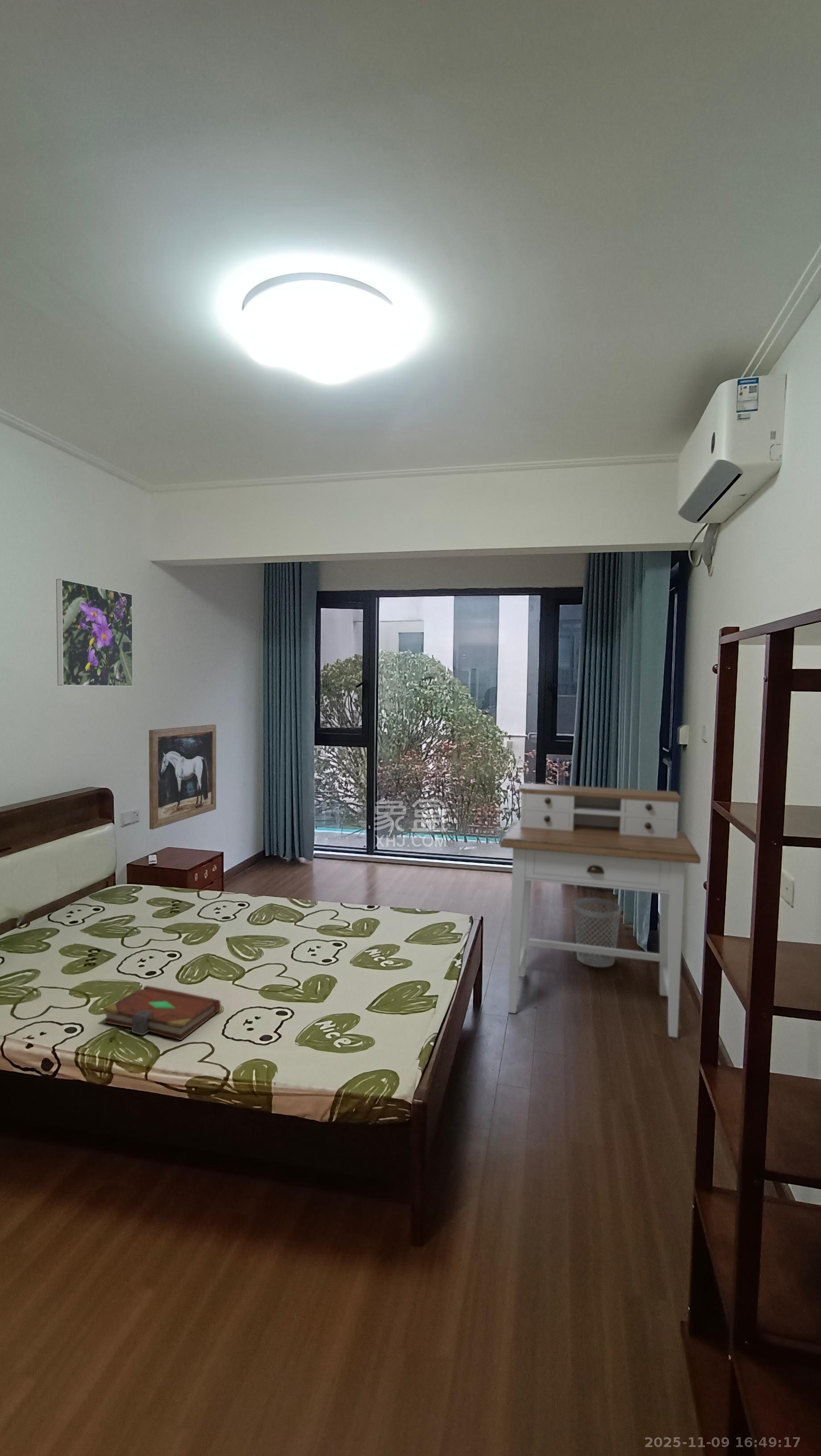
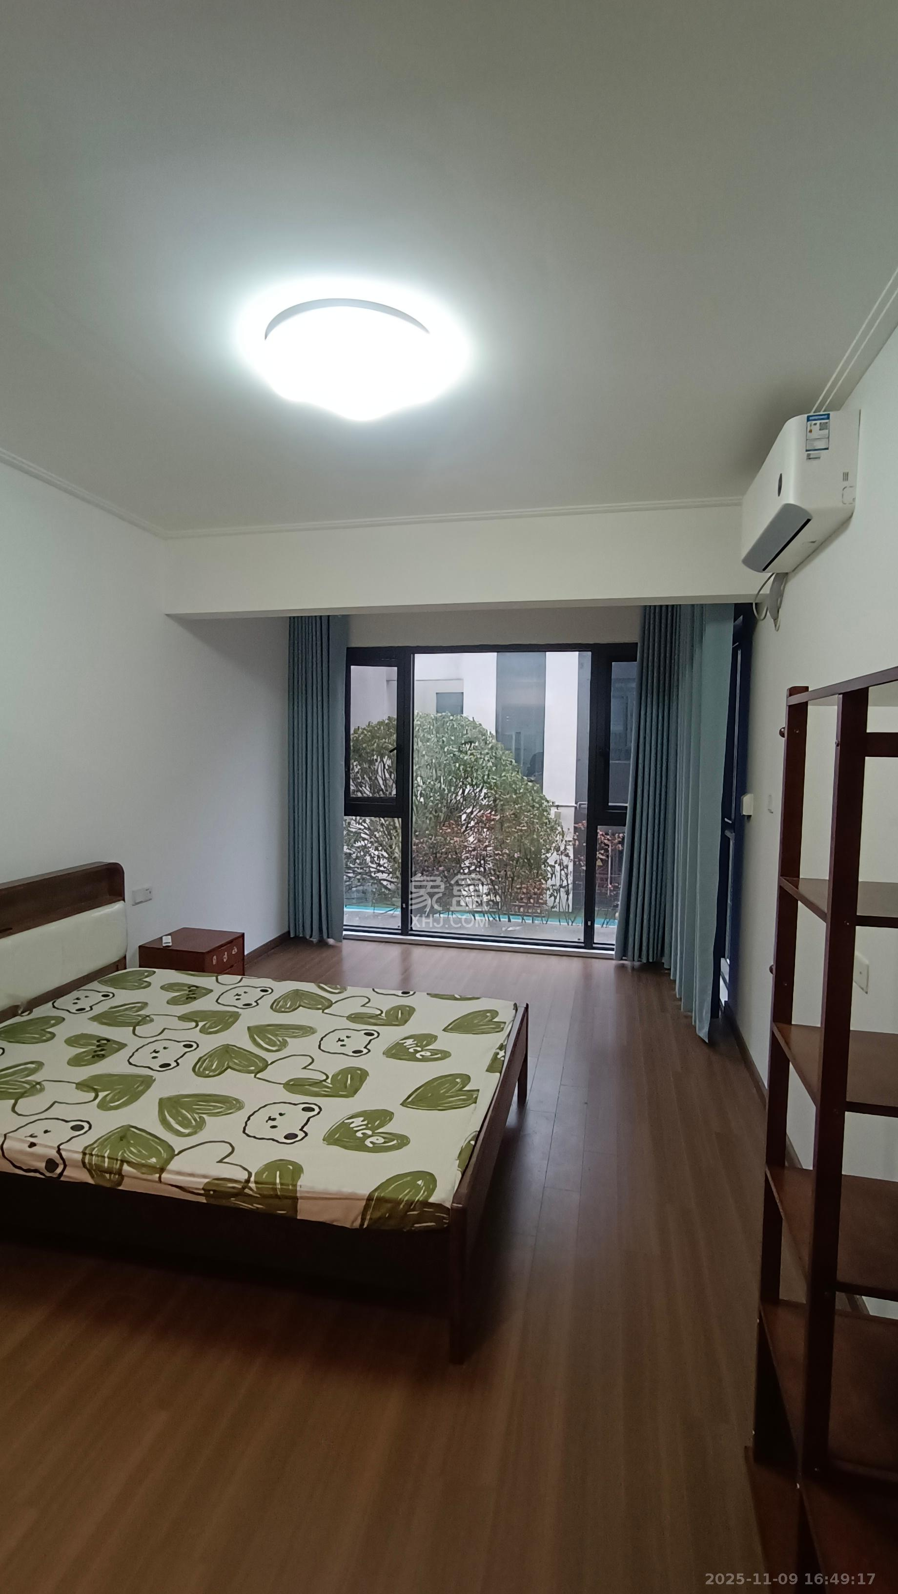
- wastebasket [574,898,622,968]
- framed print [56,579,133,687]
- book [102,985,221,1041]
- desk [499,782,701,1038]
- wall art [149,724,217,830]
